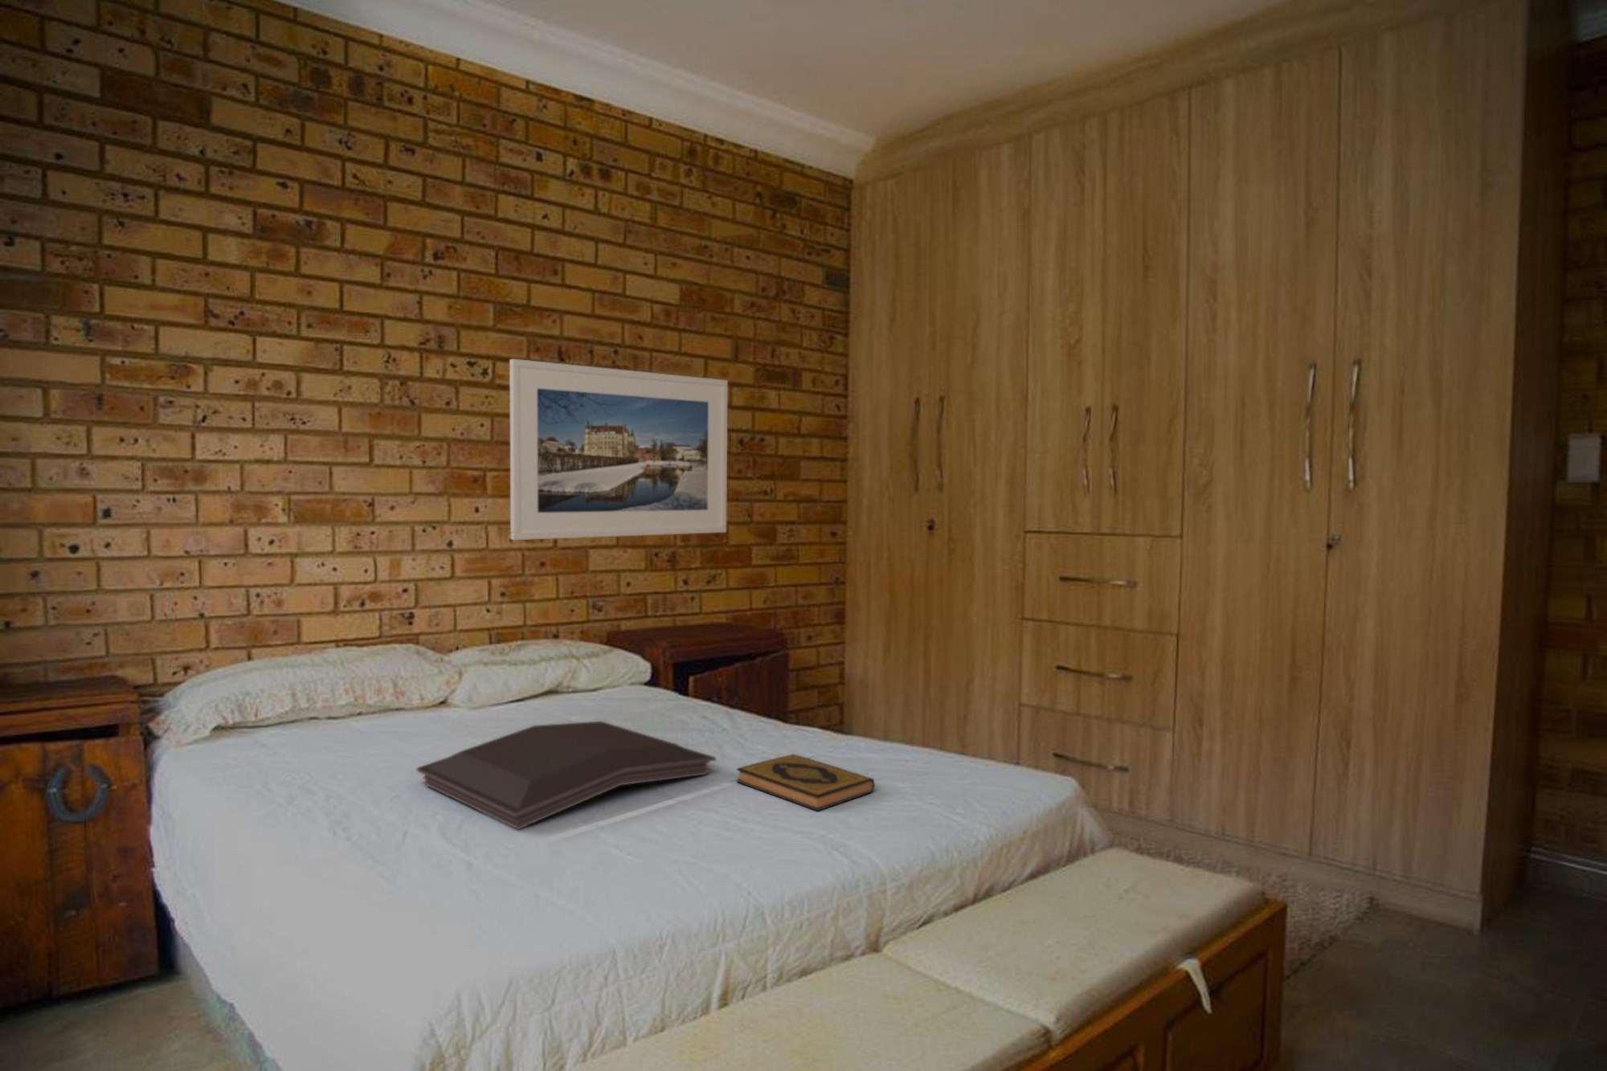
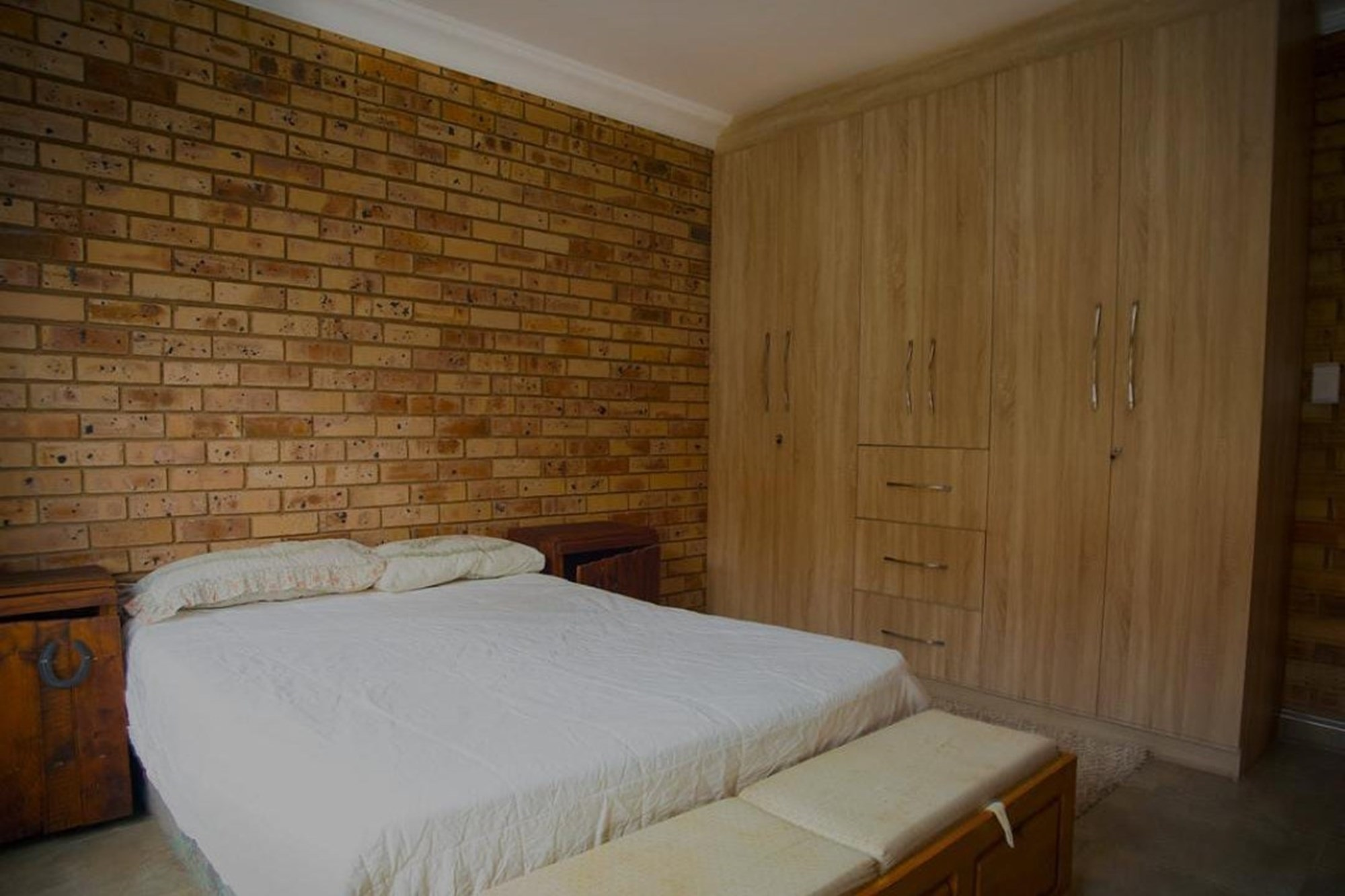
- serving tray [416,721,717,830]
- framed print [509,359,729,540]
- hardback book [736,753,875,812]
